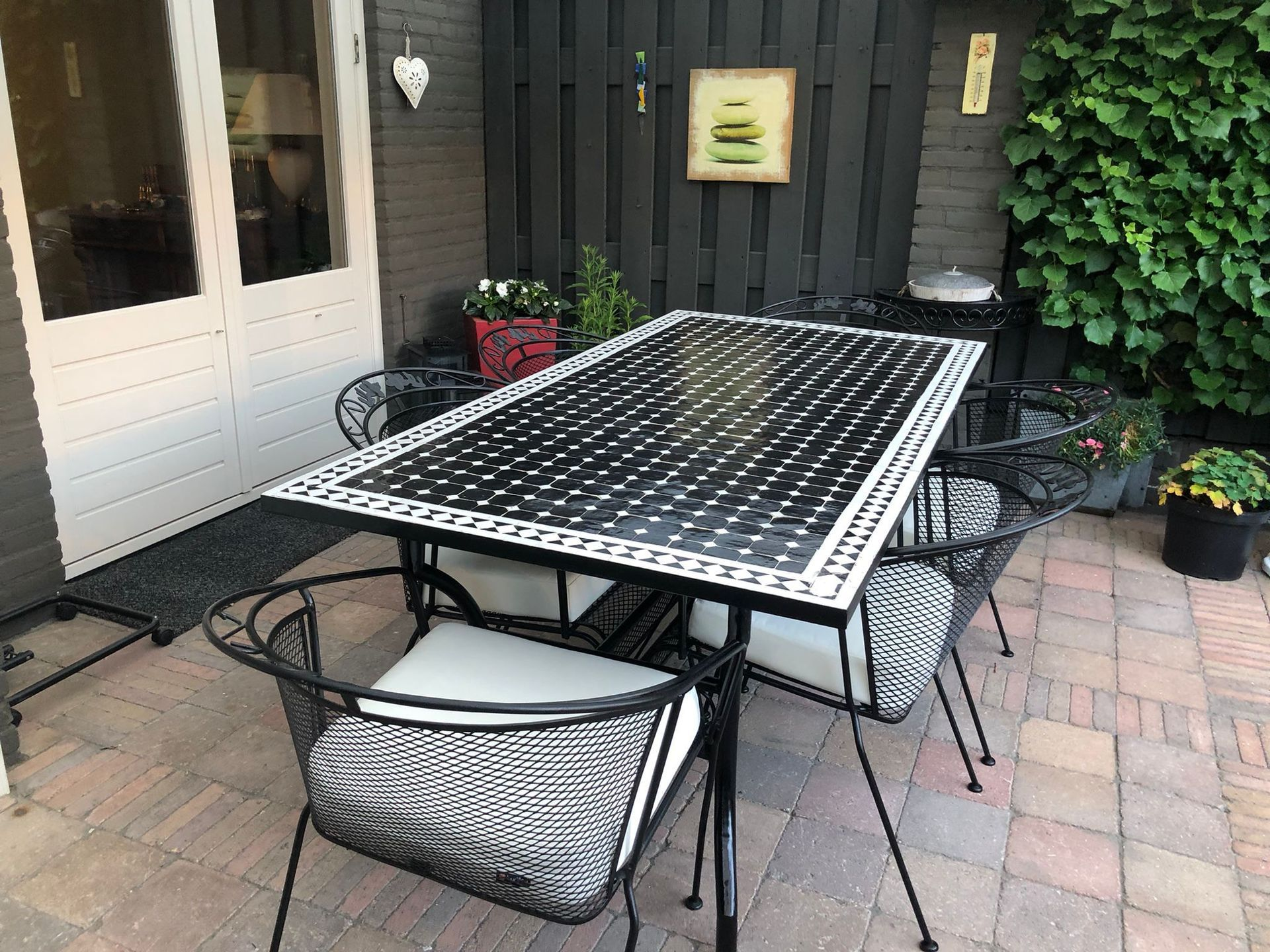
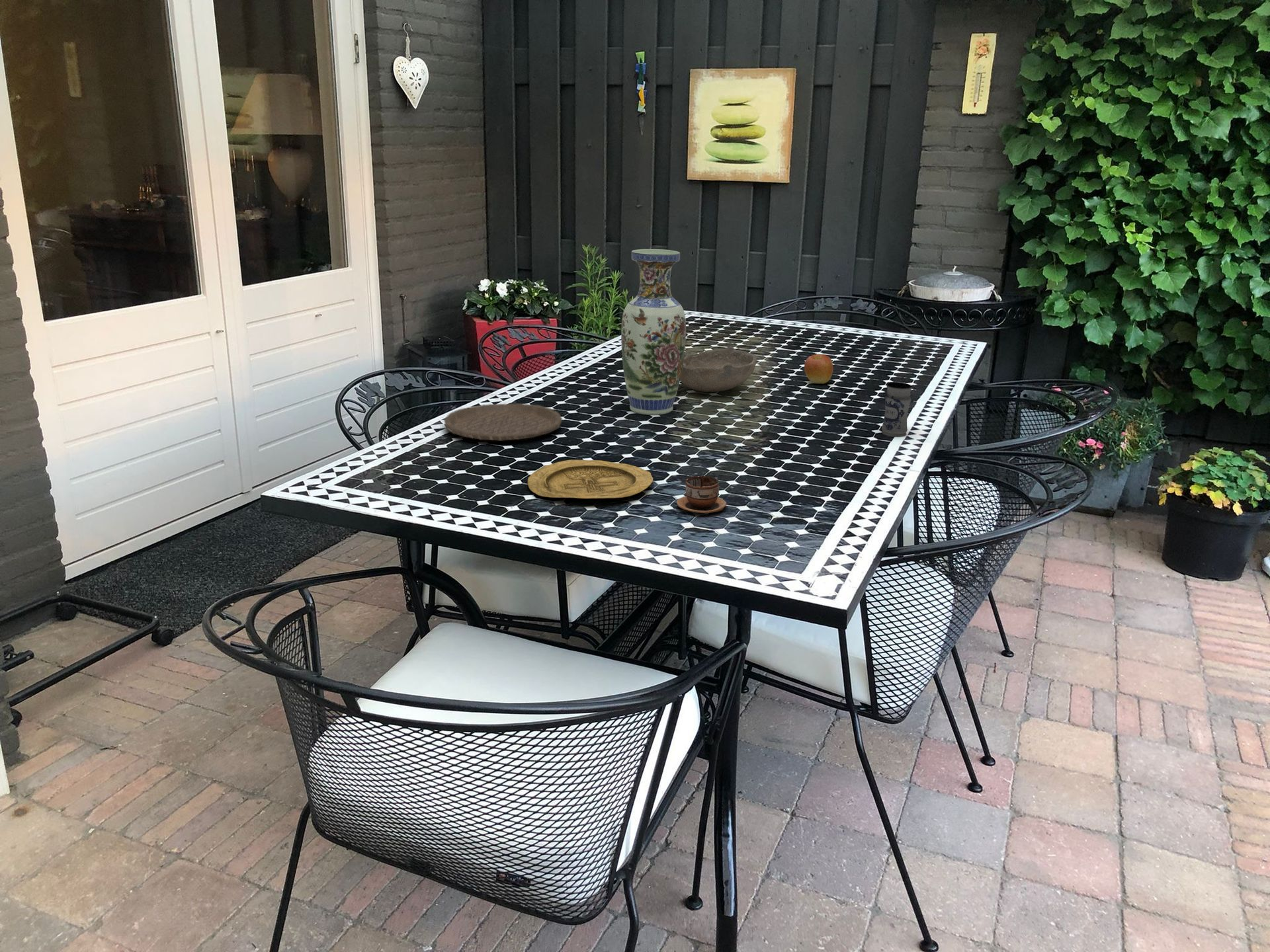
+ bowl [680,346,757,393]
+ vase [620,249,687,416]
+ jar [881,382,913,438]
+ apple [804,354,833,384]
+ plate [443,403,563,442]
+ plate [527,459,654,499]
+ cup [676,475,728,514]
